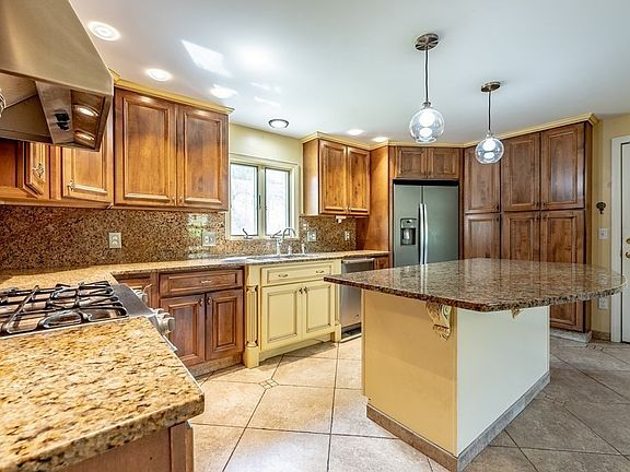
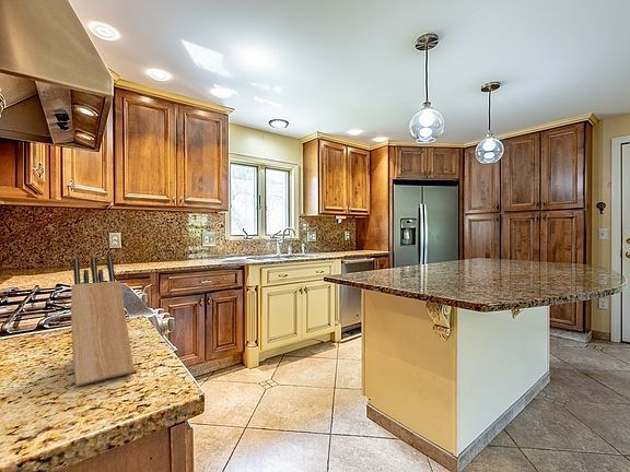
+ knife block [70,255,135,388]
